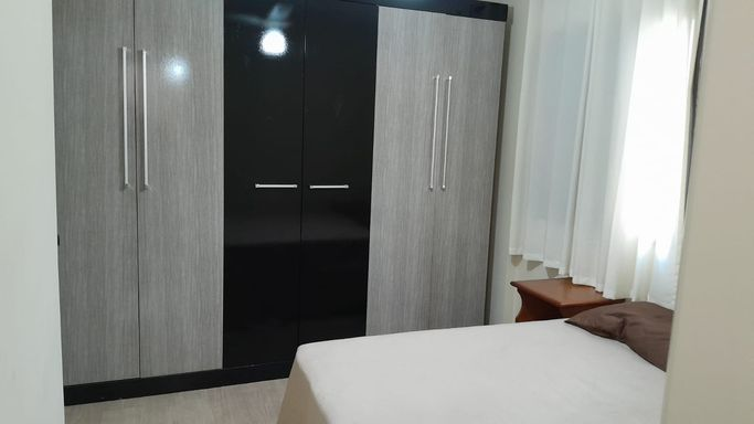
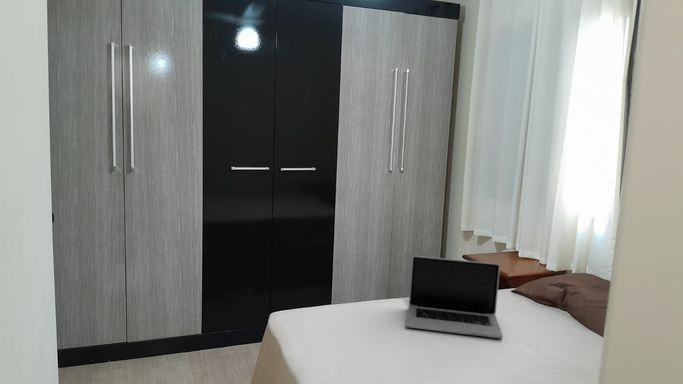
+ laptop [405,255,504,339]
